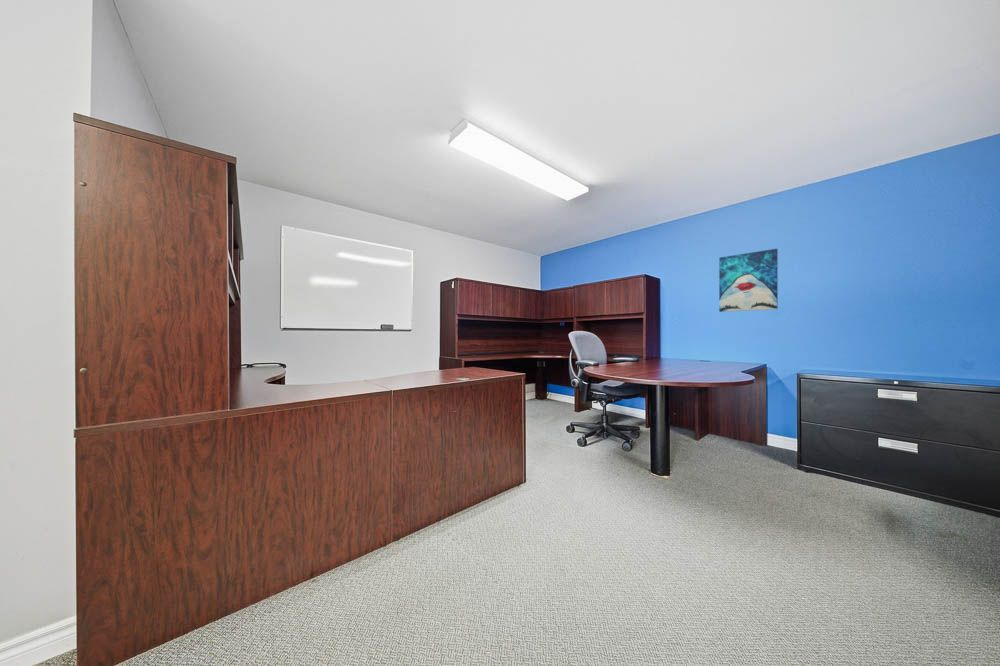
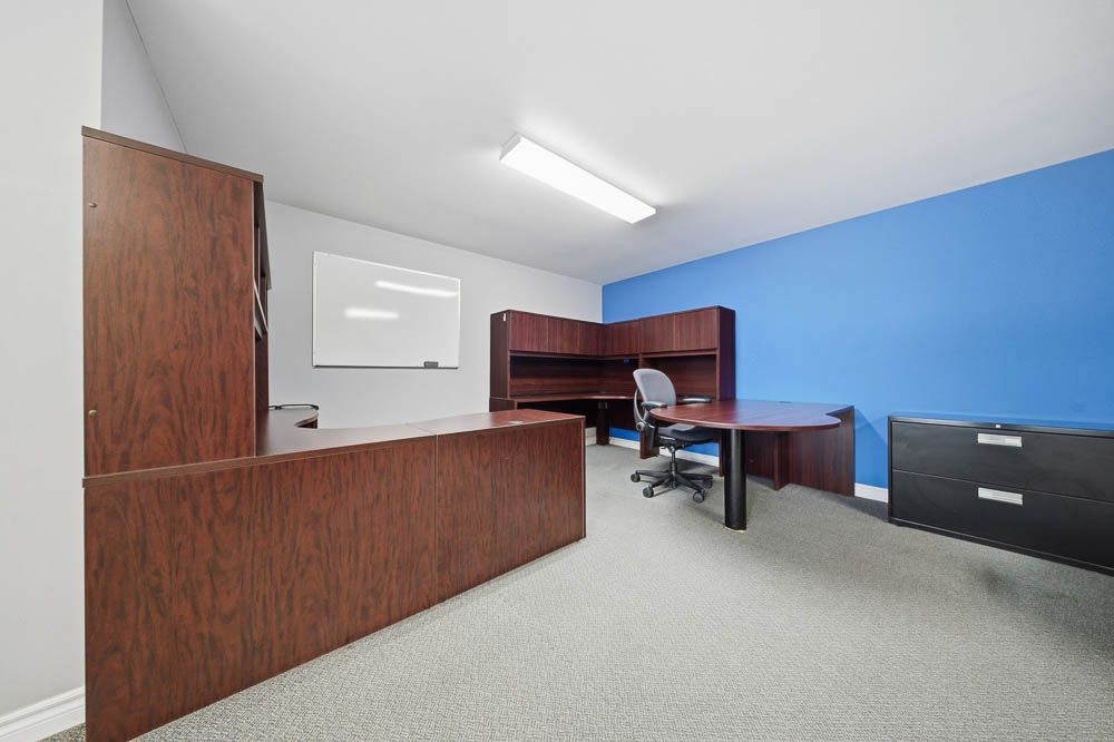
- wall art [718,248,779,313]
